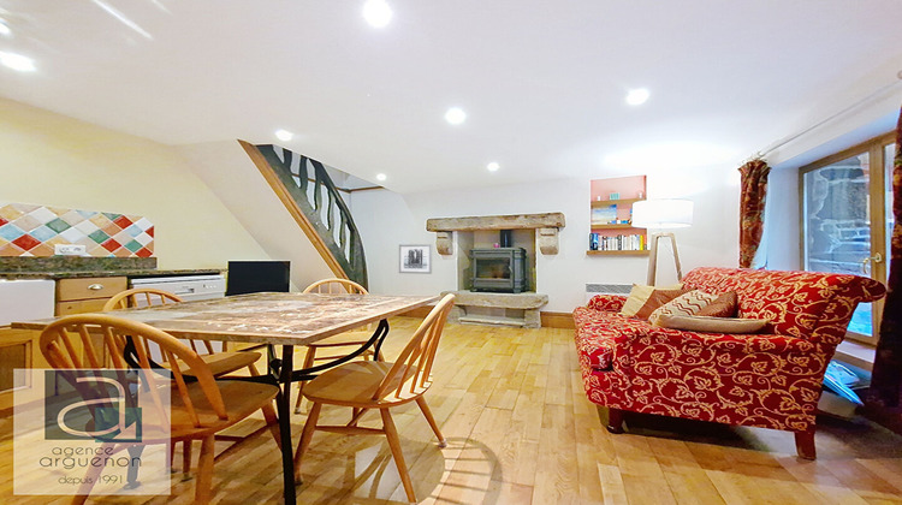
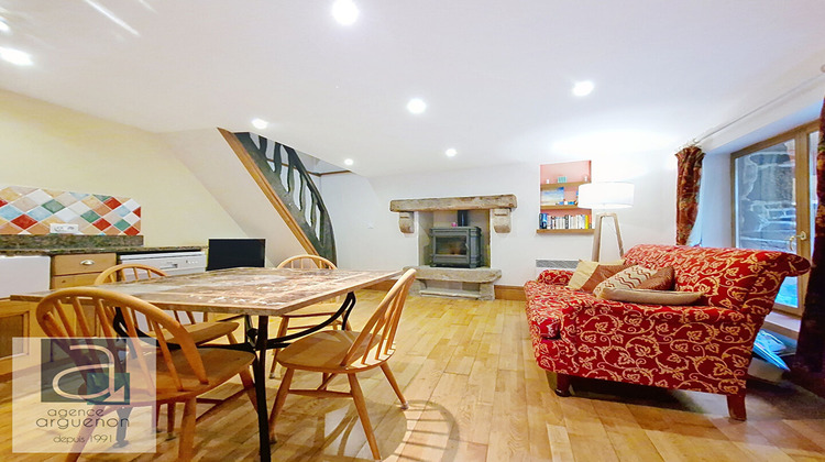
- wall art [398,243,433,275]
